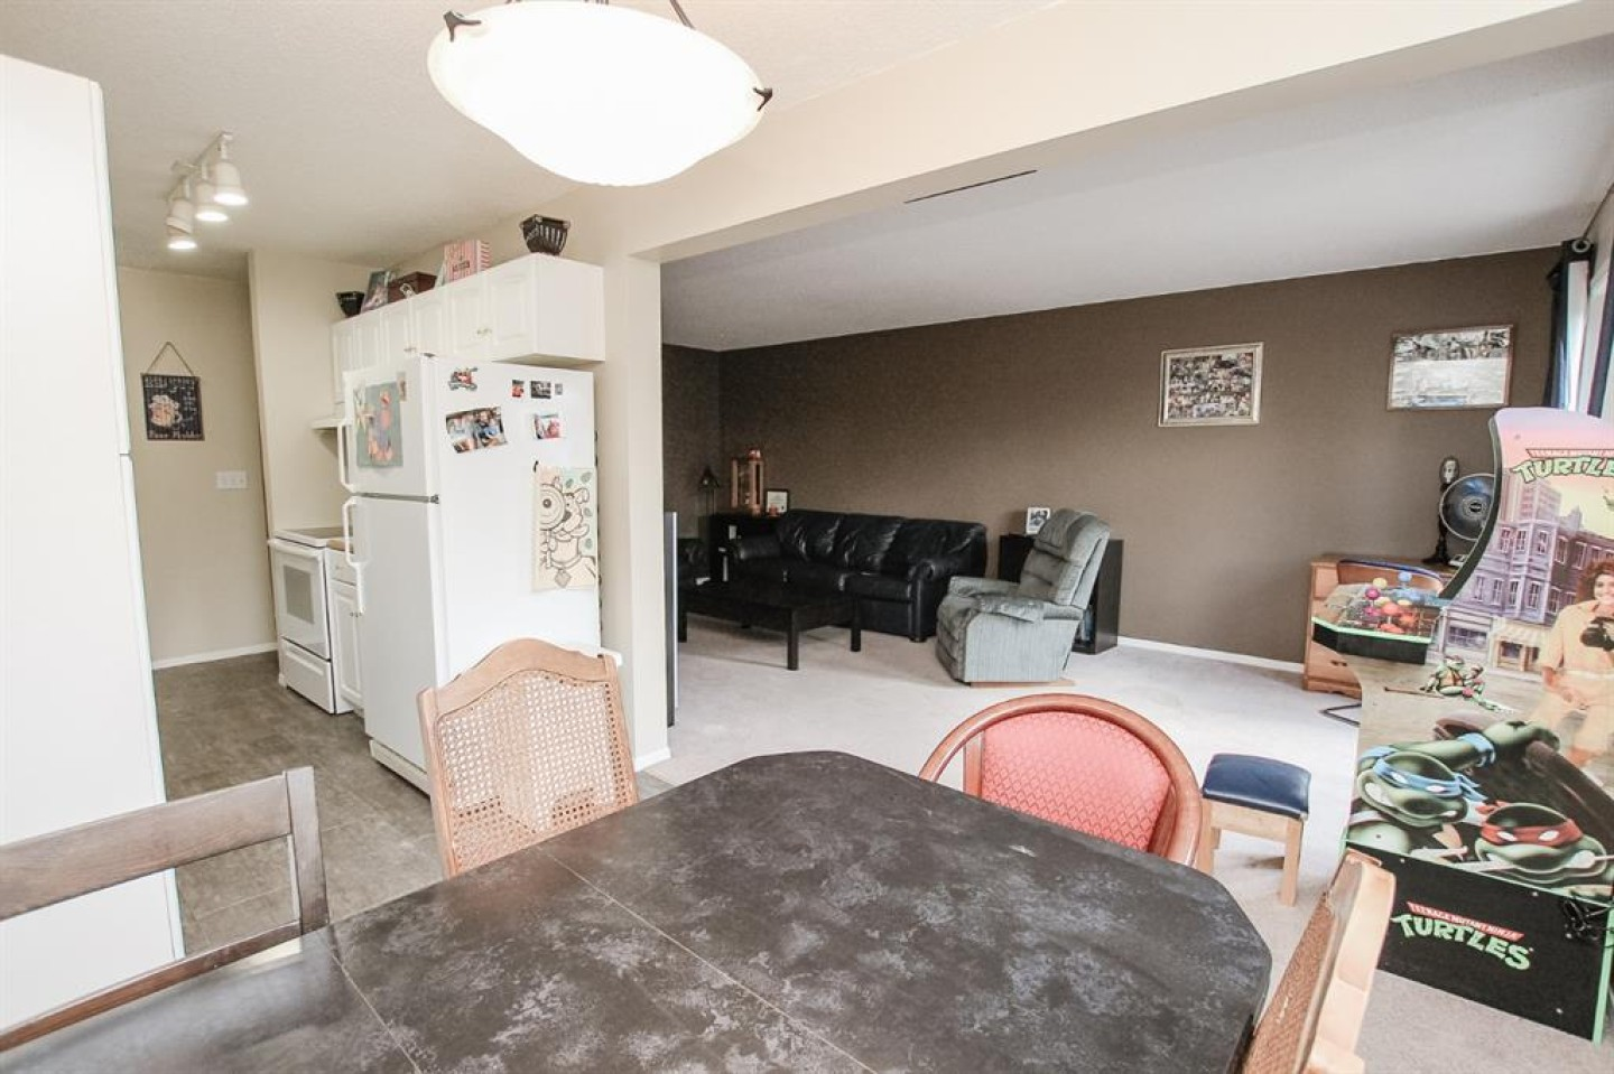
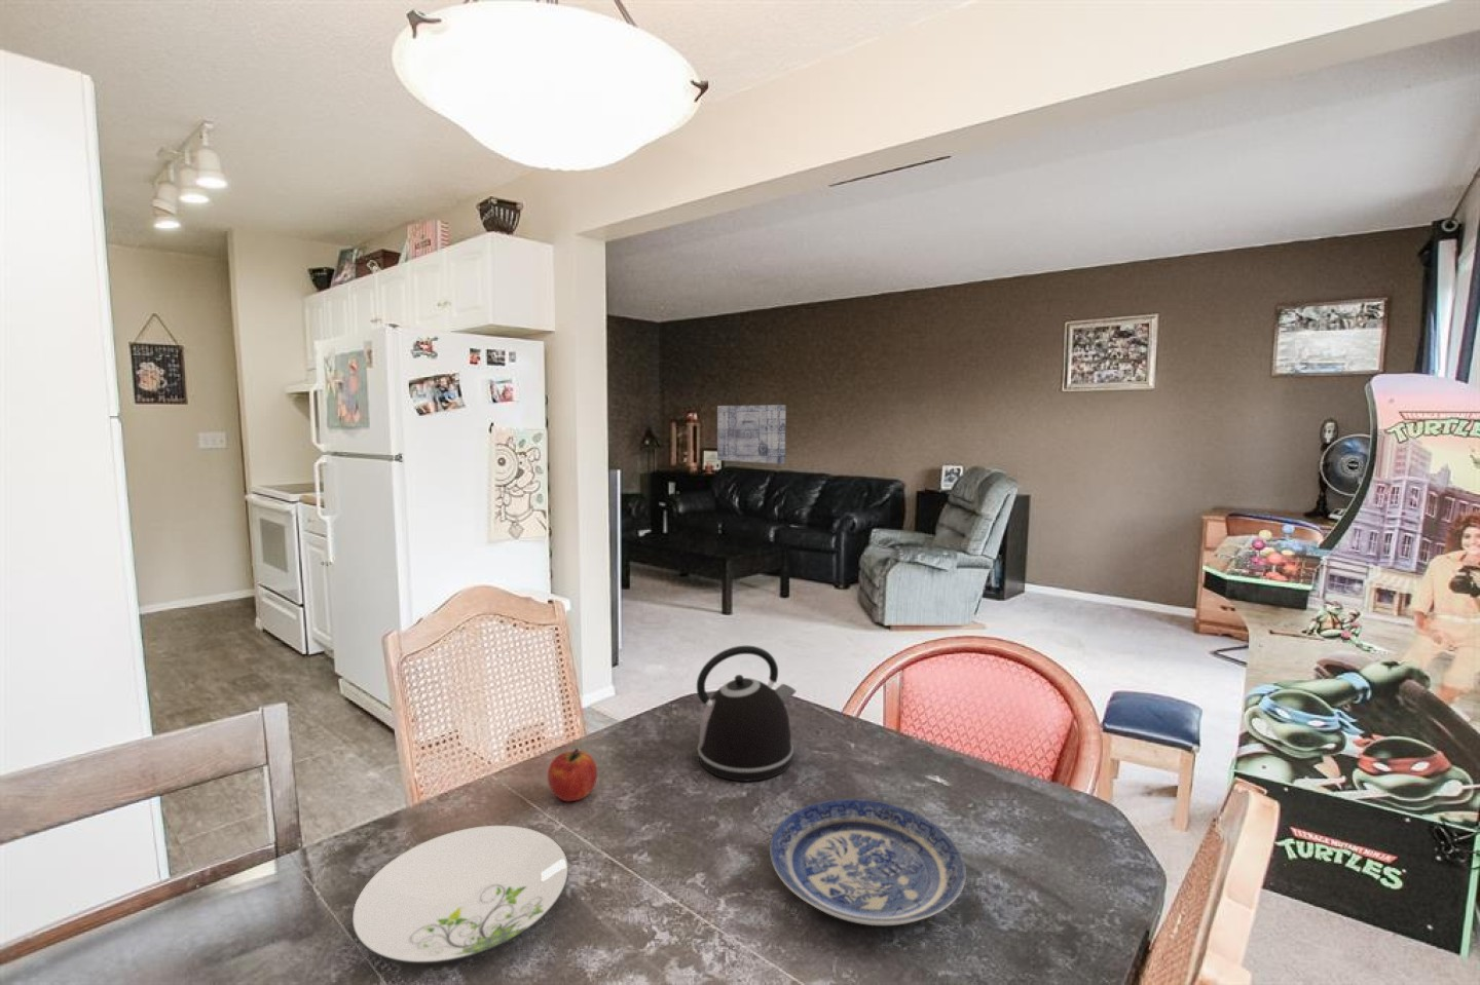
+ kettle [691,645,797,783]
+ plate [351,824,570,964]
+ plate [769,798,968,927]
+ fruit [546,748,598,803]
+ wall art [717,403,787,465]
